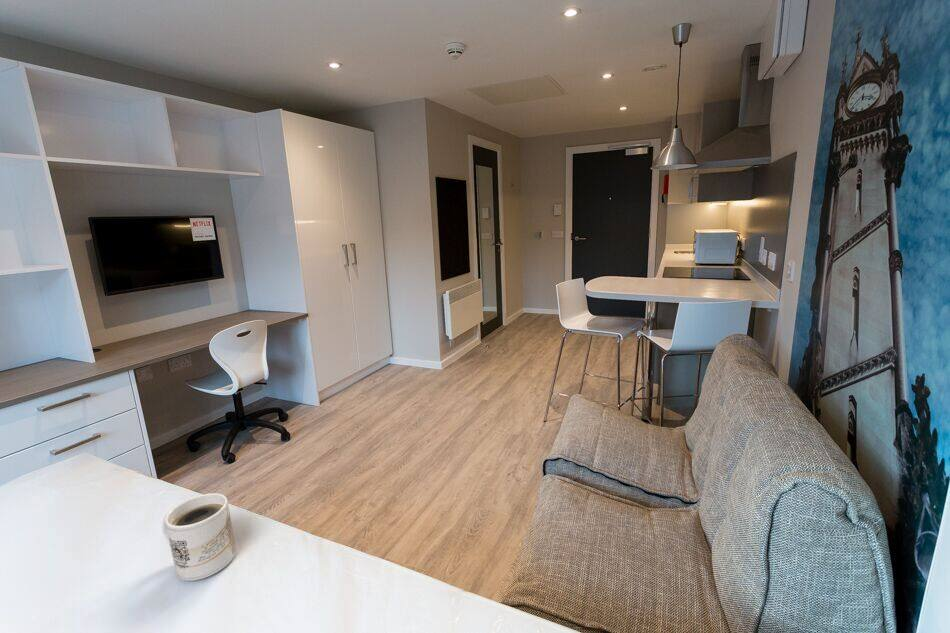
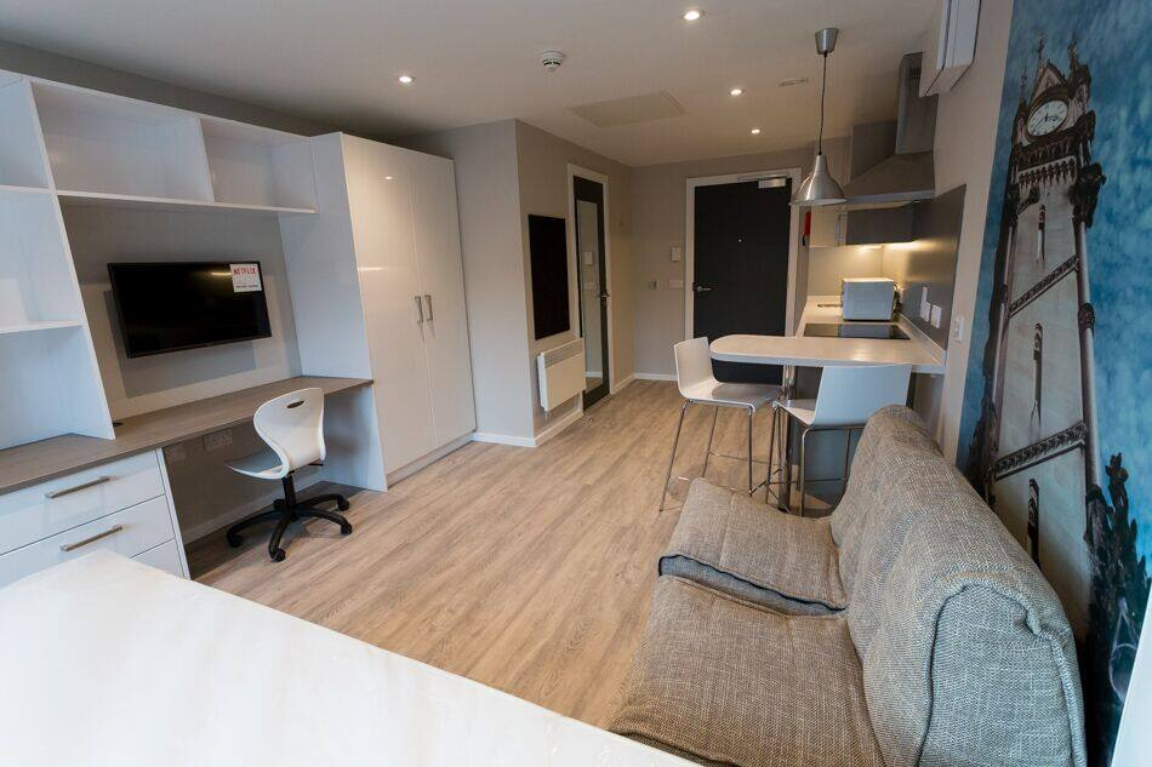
- mug [161,492,237,582]
